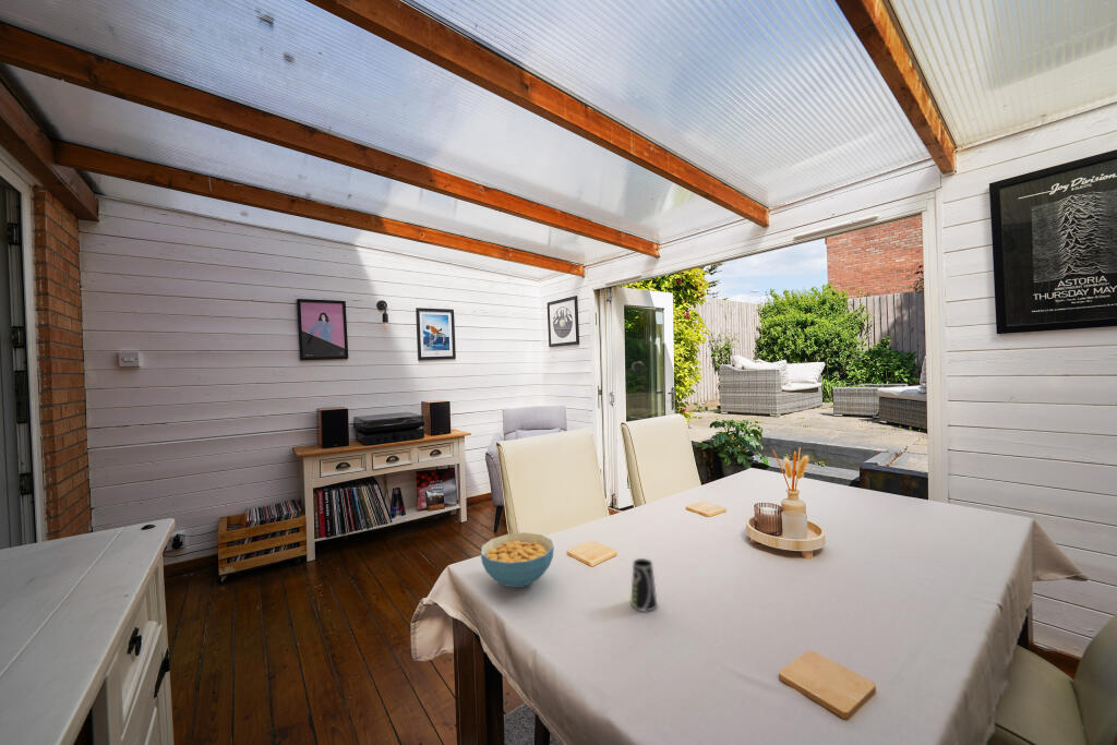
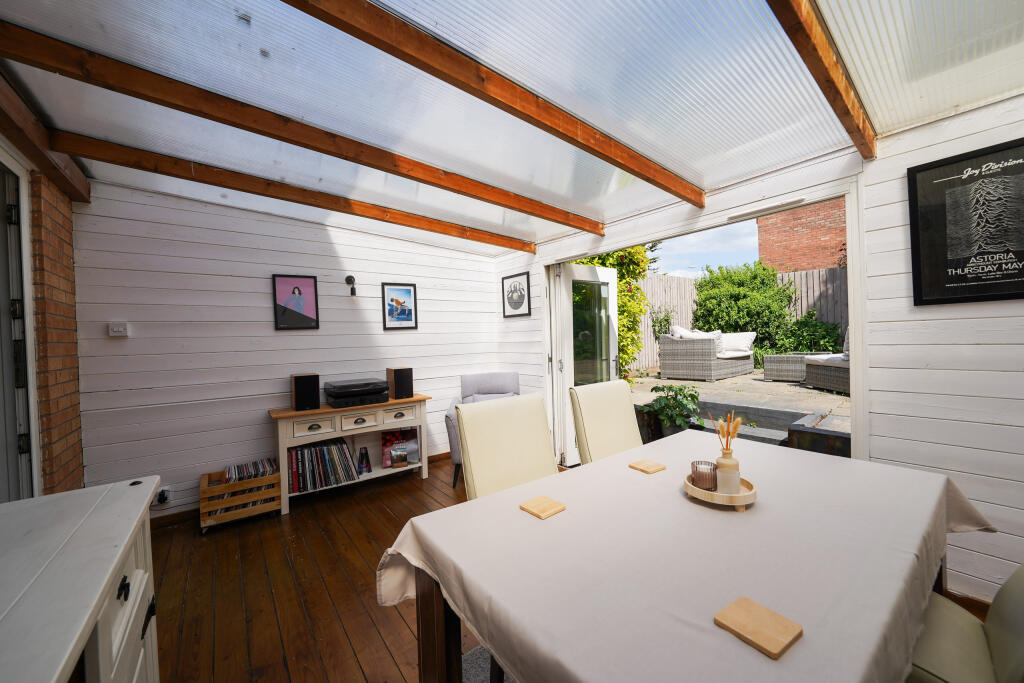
- cereal bowl [480,531,555,589]
- cup [629,557,659,612]
